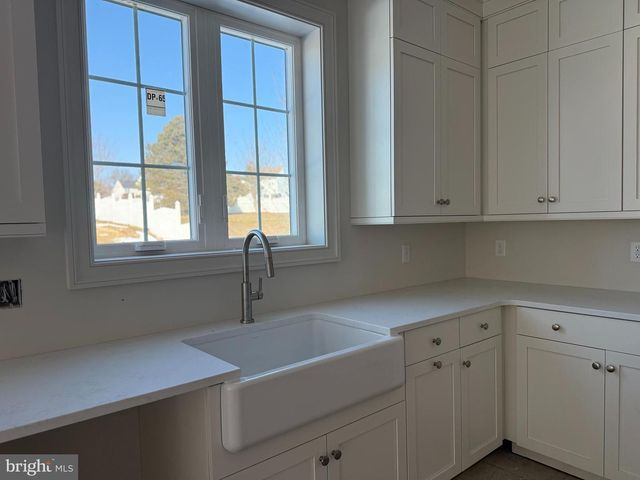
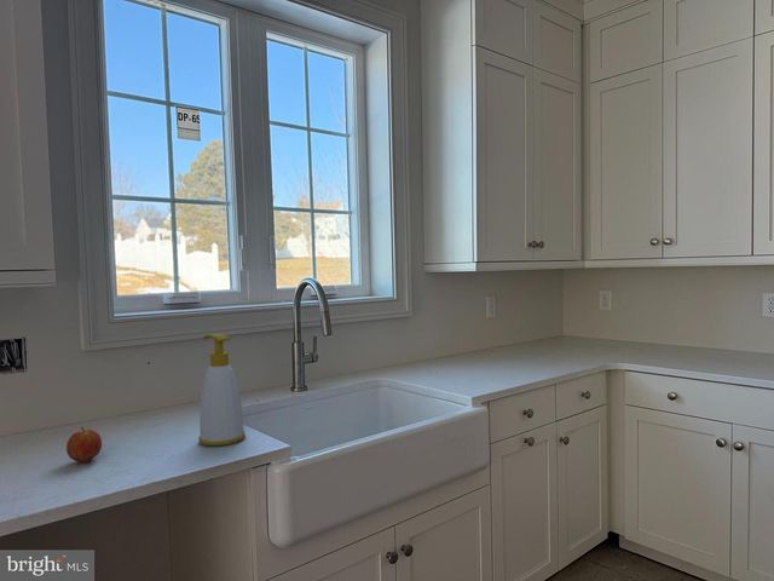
+ fruit [65,426,103,464]
+ soap bottle [197,333,247,447]
